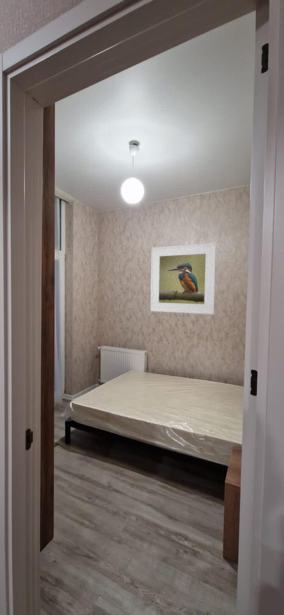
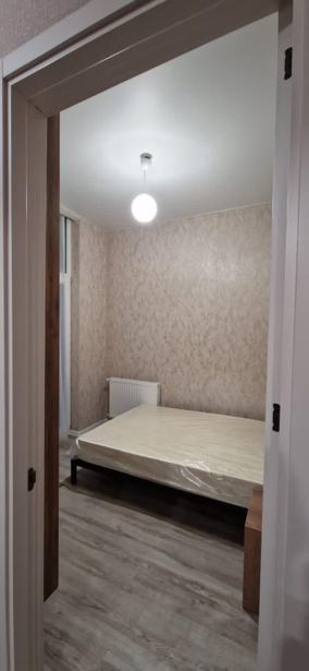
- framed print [149,242,217,316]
